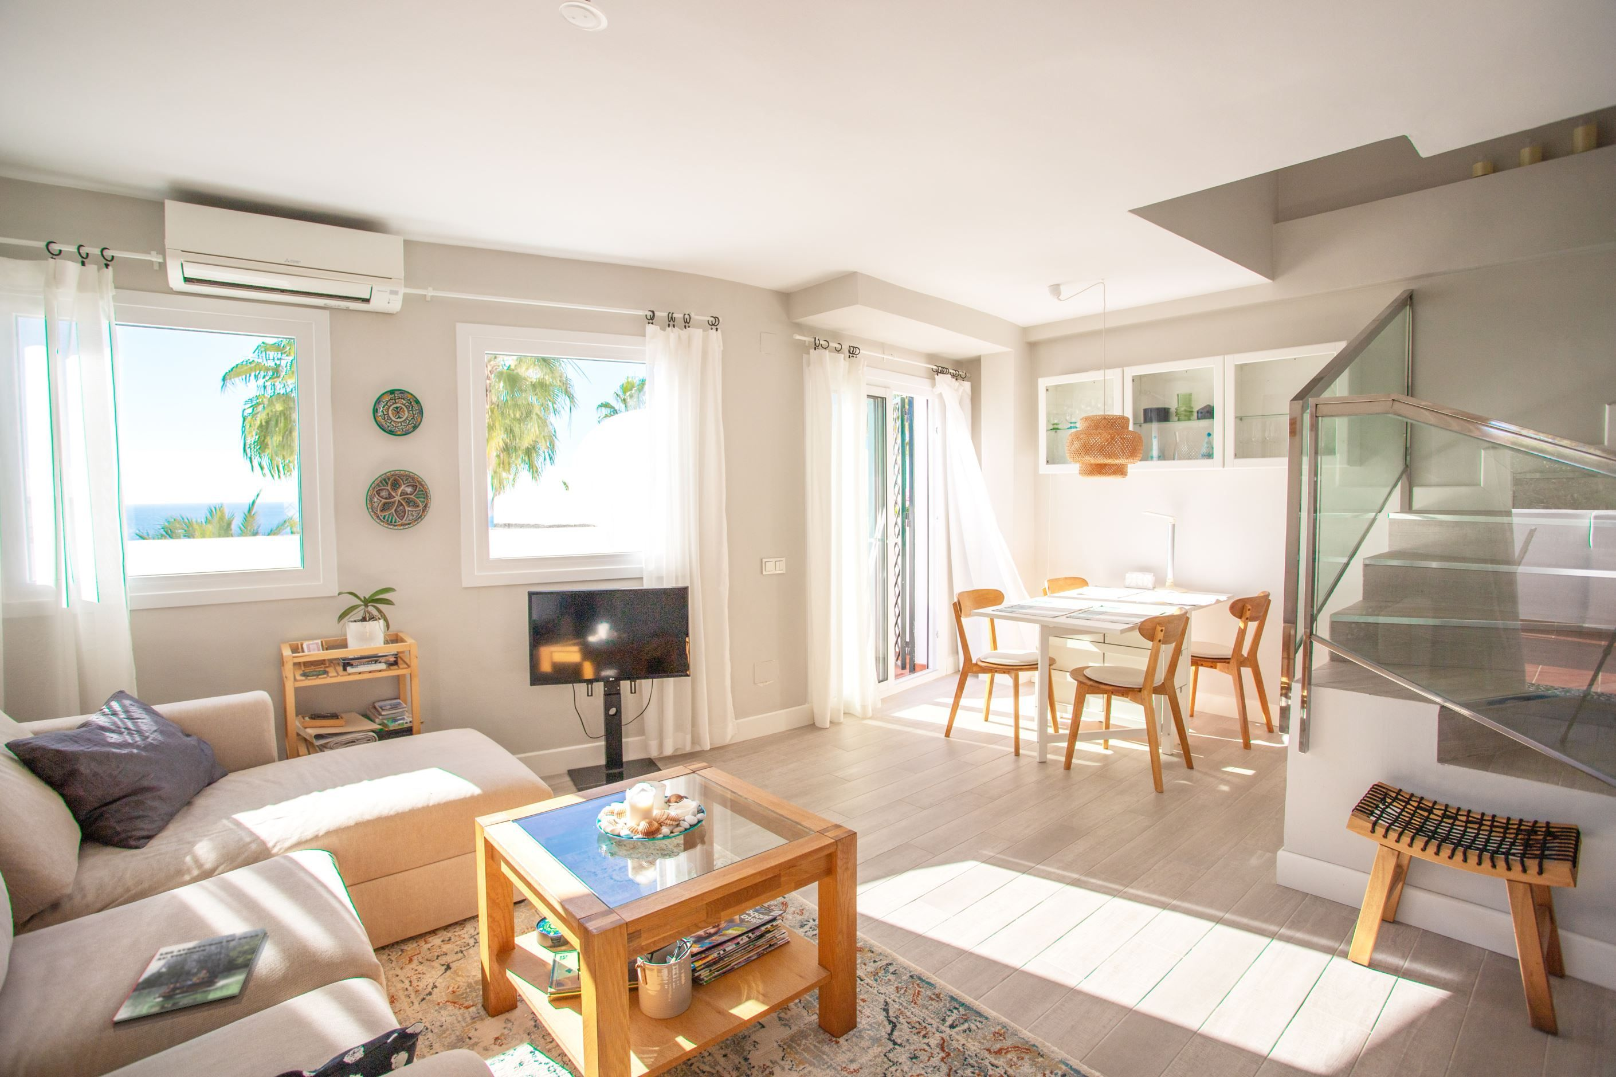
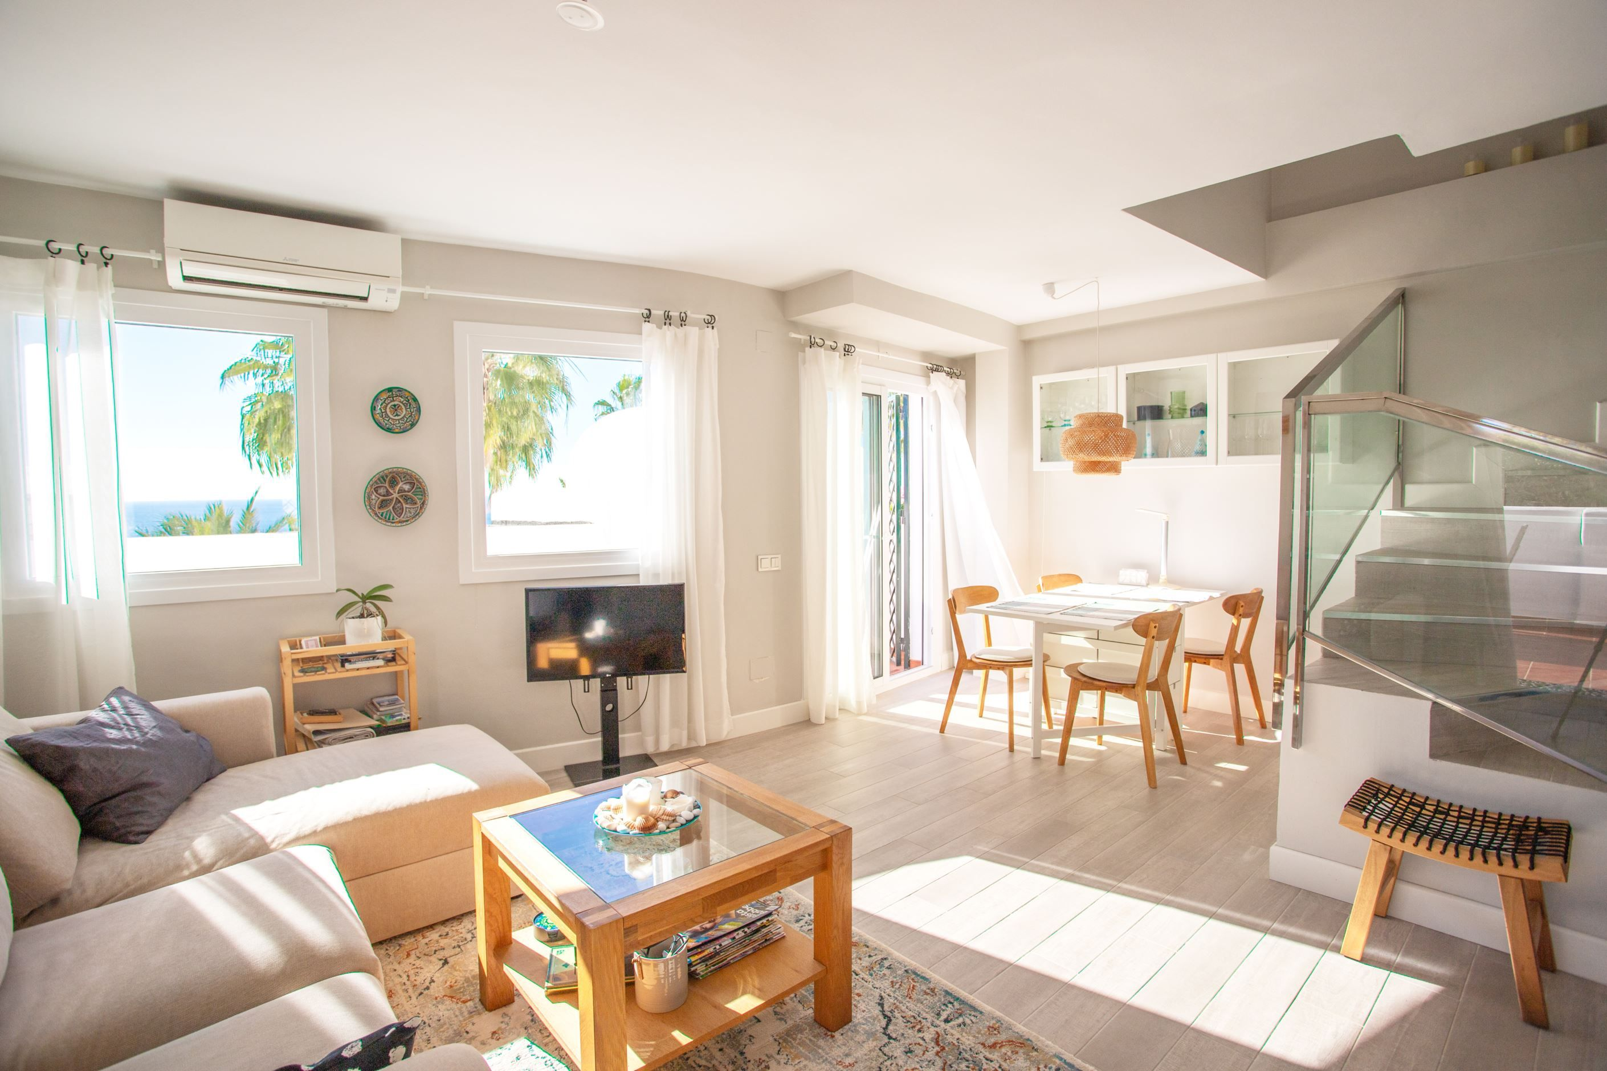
- magazine [112,927,267,1024]
